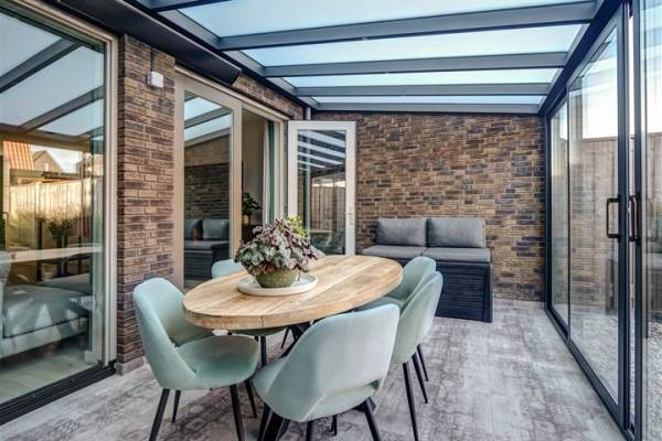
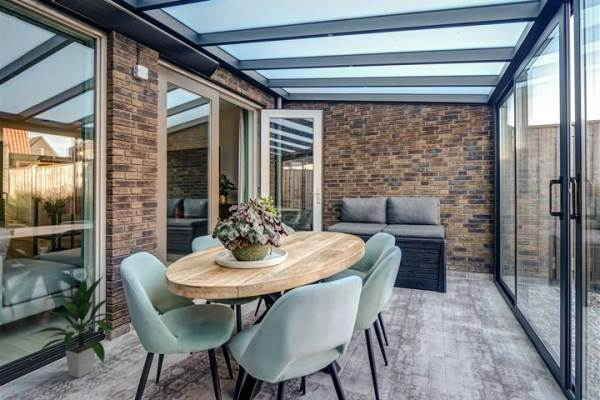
+ indoor plant [31,275,119,379]
